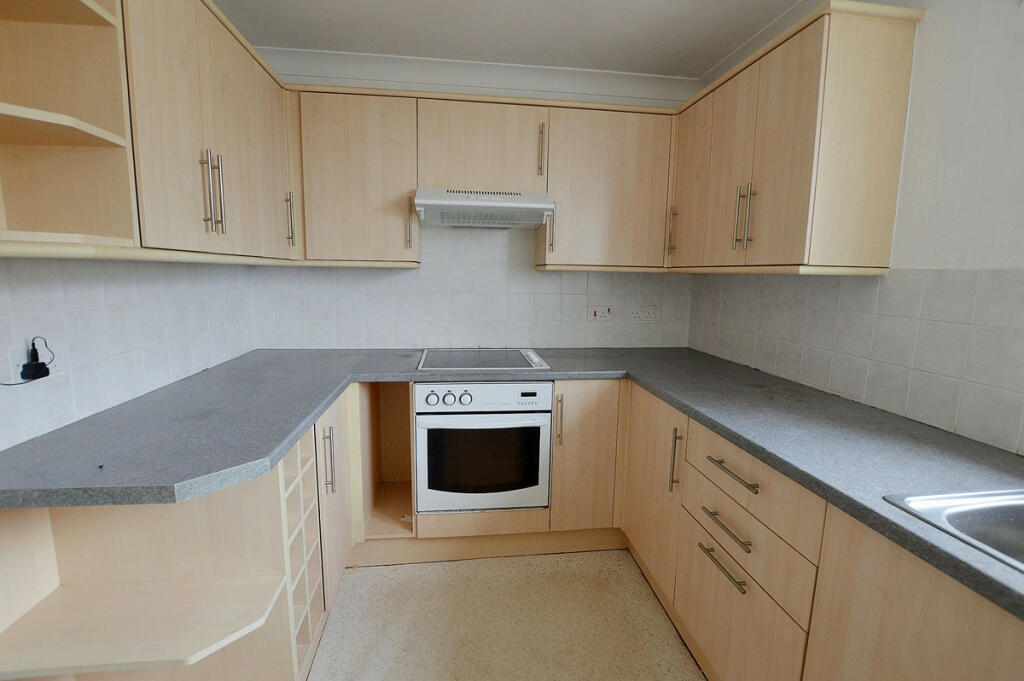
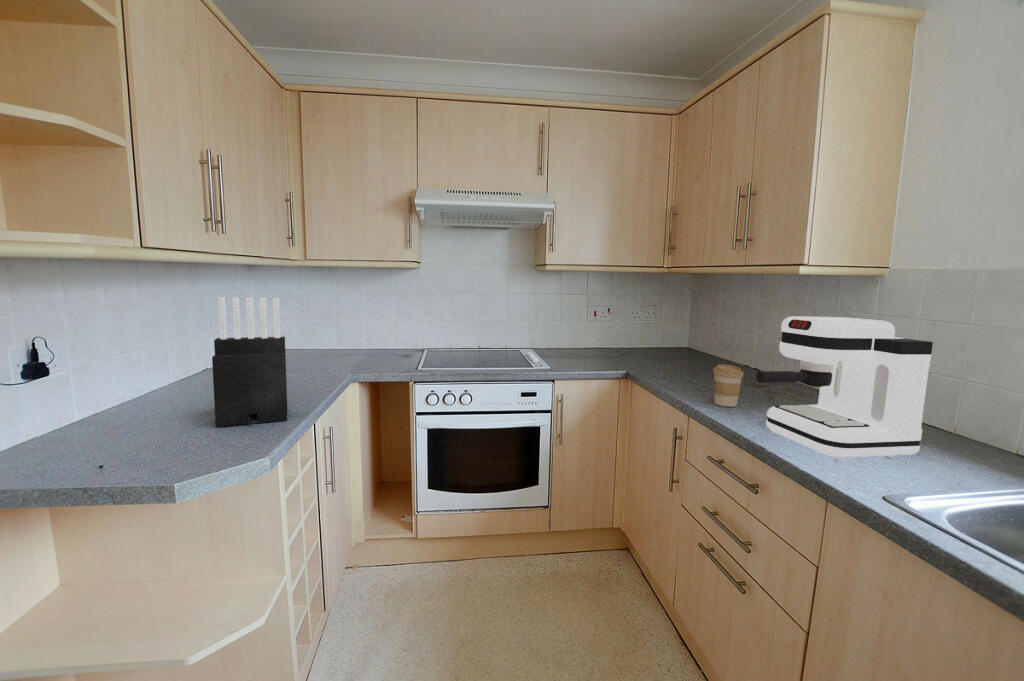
+ knife block [211,297,288,428]
+ coffee cup [712,363,744,408]
+ coffee maker [755,316,934,460]
